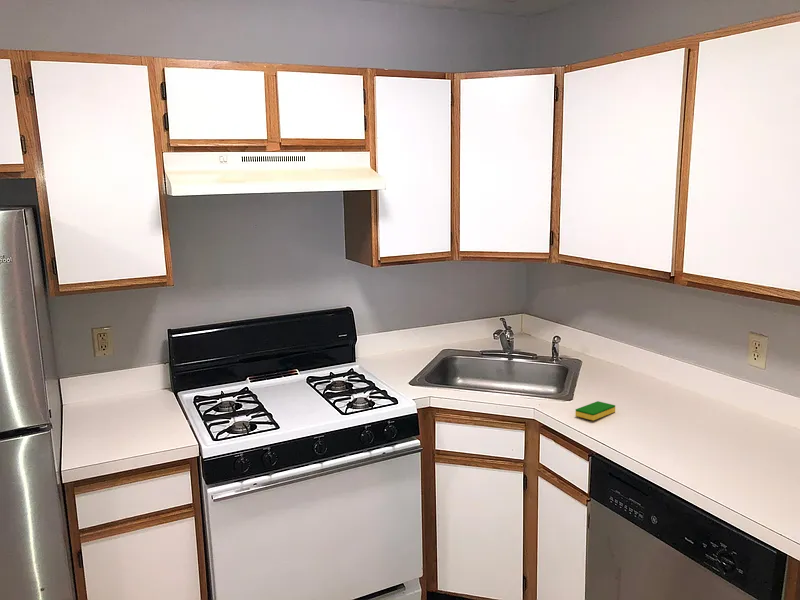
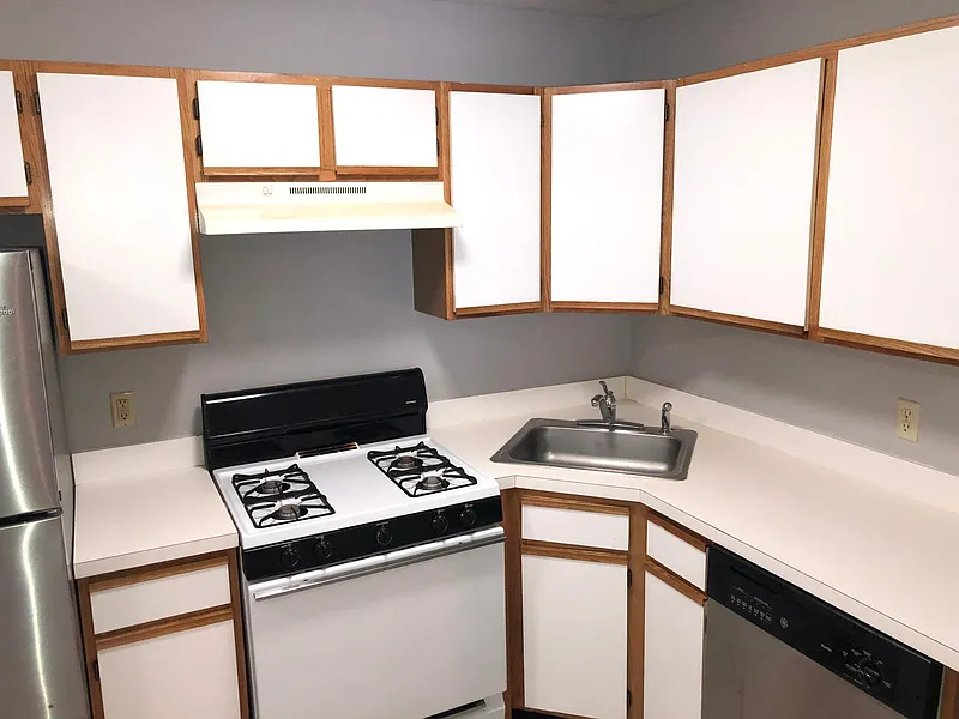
- dish sponge [574,400,616,421]
